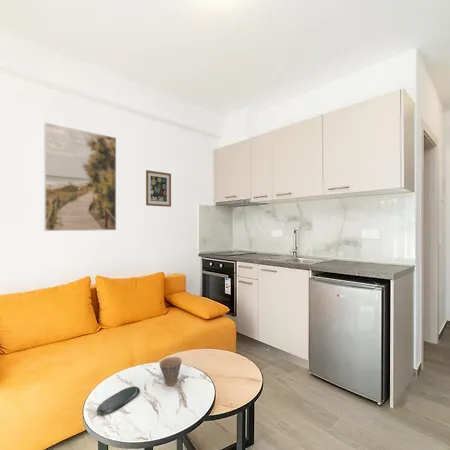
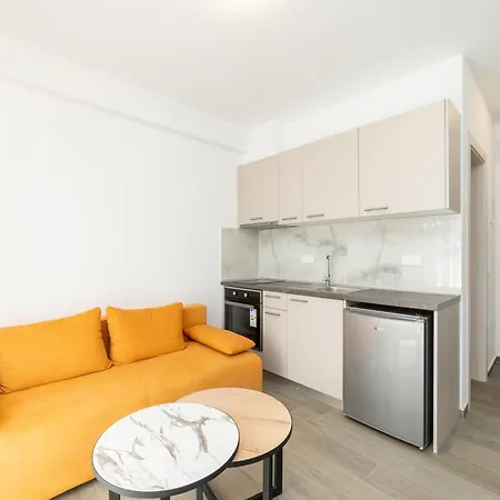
- oval tray [96,386,141,416]
- wall art [145,169,172,208]
- cup [158,356,183,387]
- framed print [43,121,117,232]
